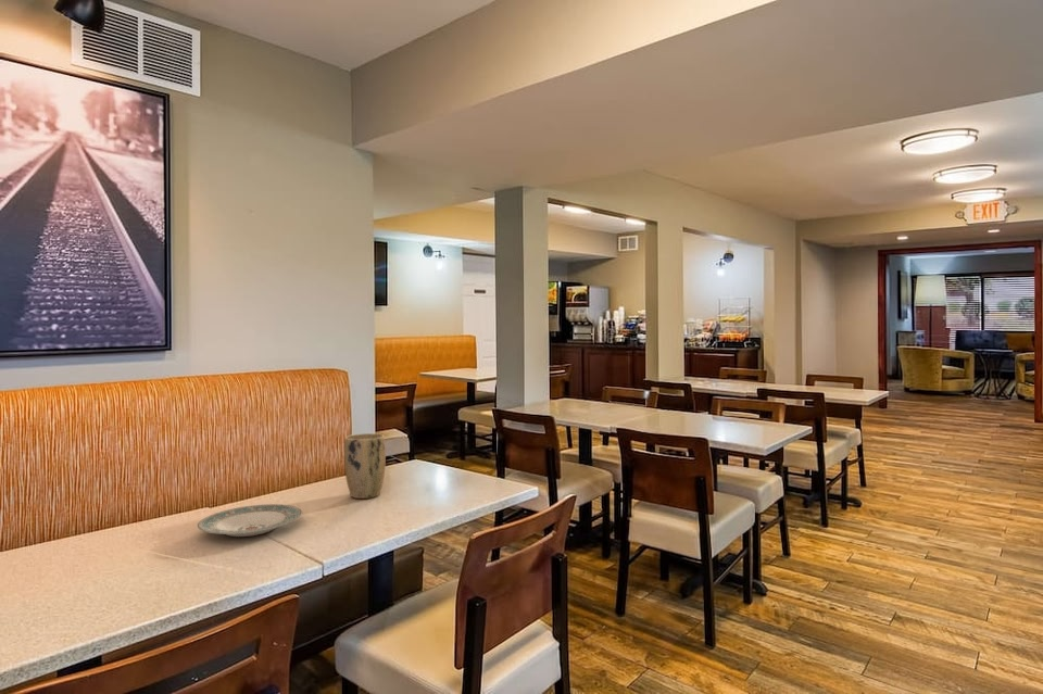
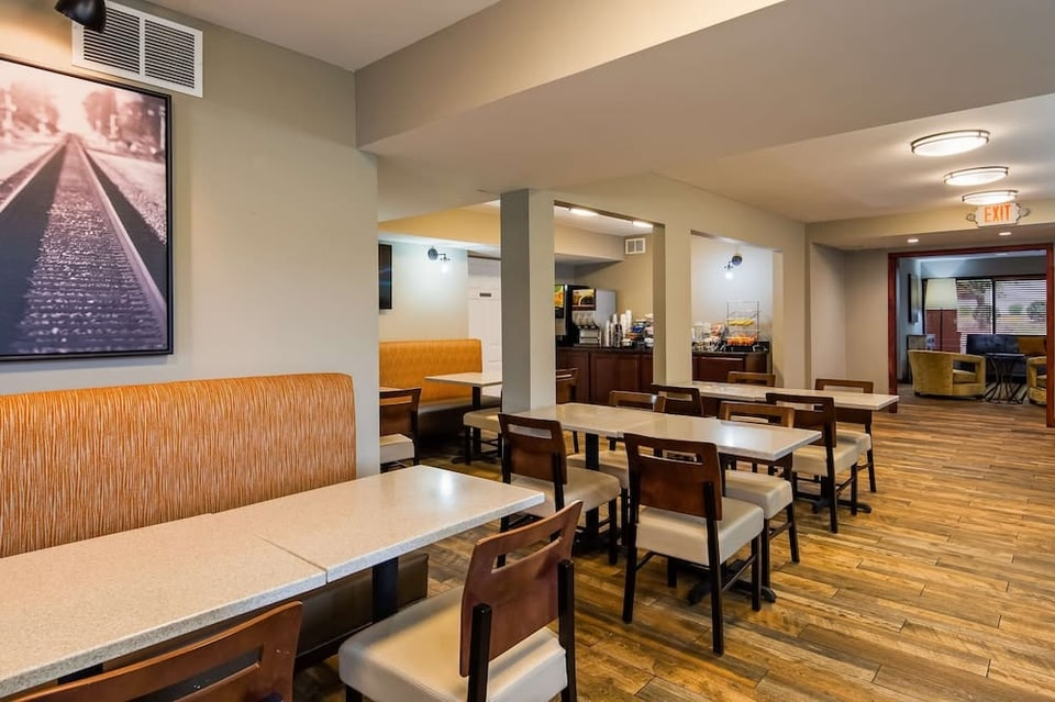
- plate [197,503,303,538]
- plant pot [343,432,387,500]
